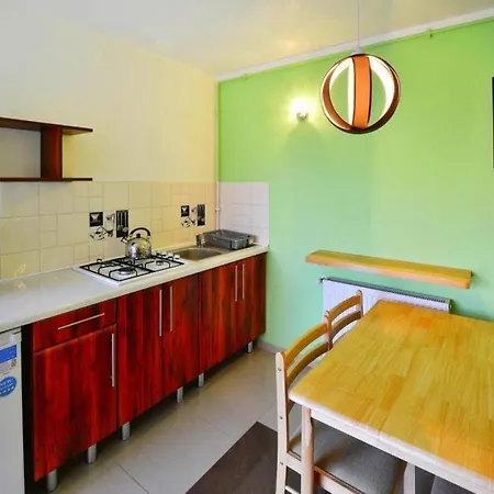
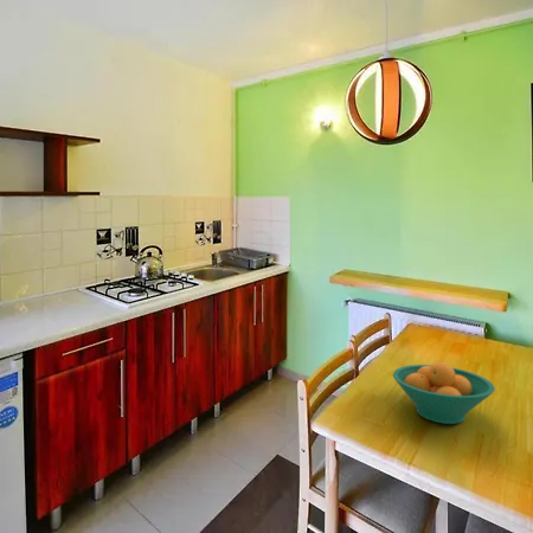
+ fruit bowl [392,361,496,425]
